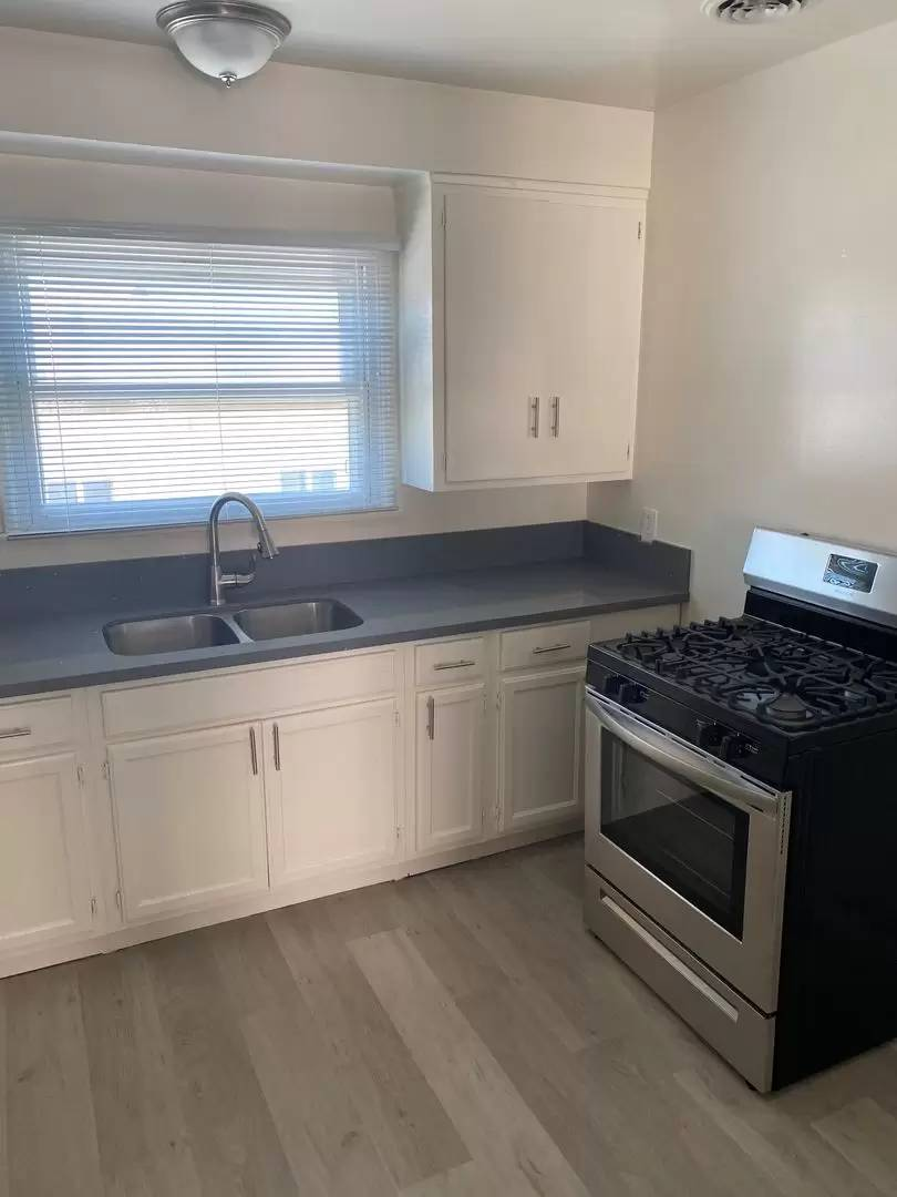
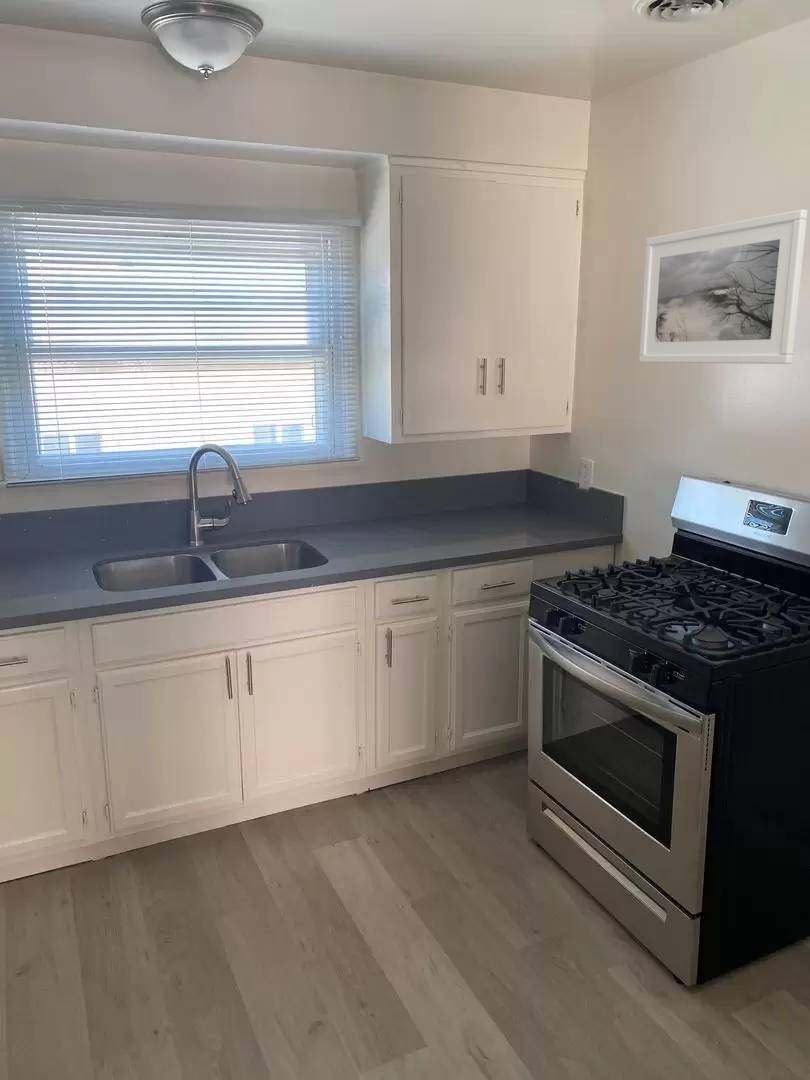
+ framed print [638,209,809,365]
